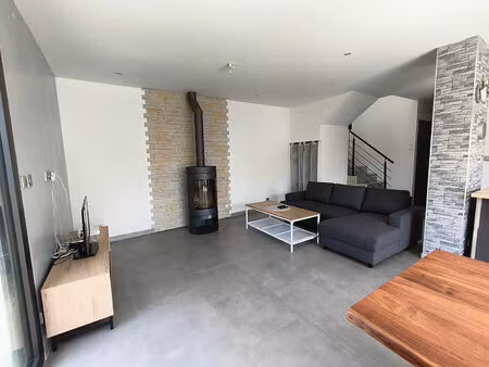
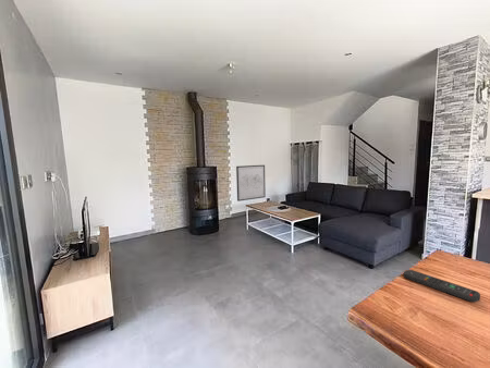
+ remote control [403,269,481,303]
+ wall art [235,164,267,203]
